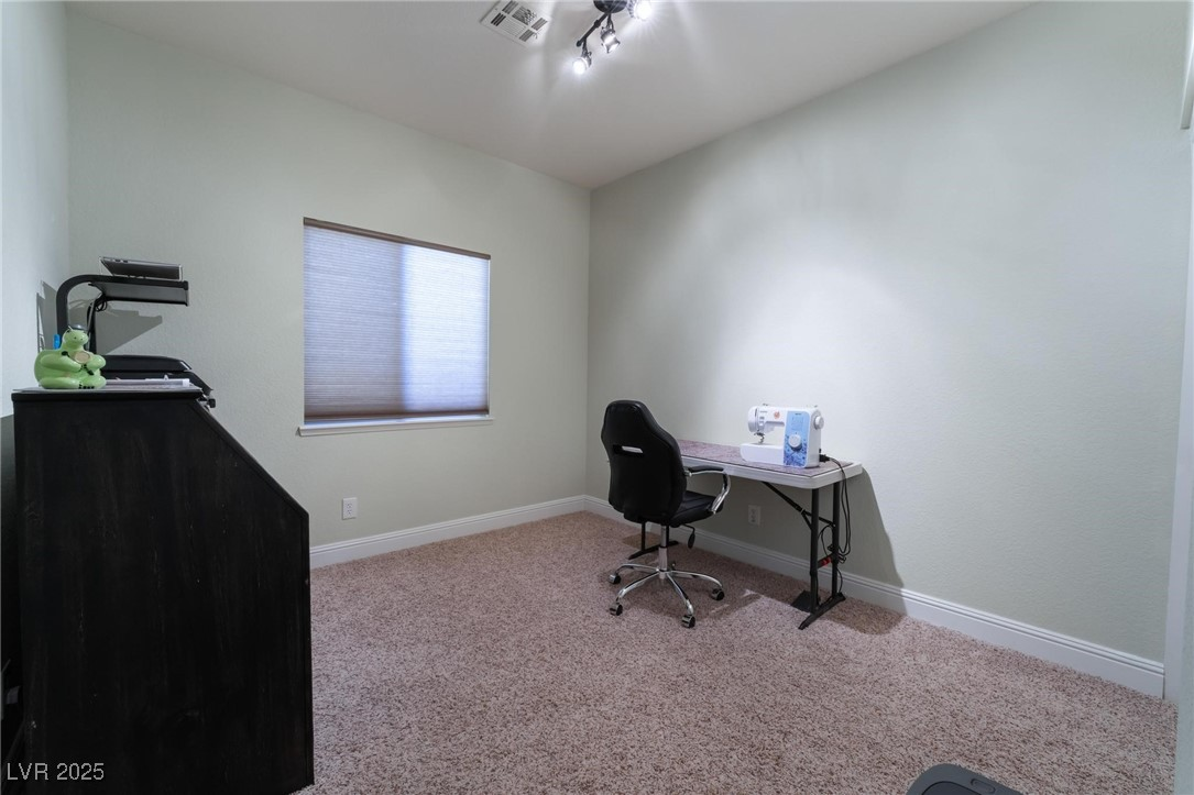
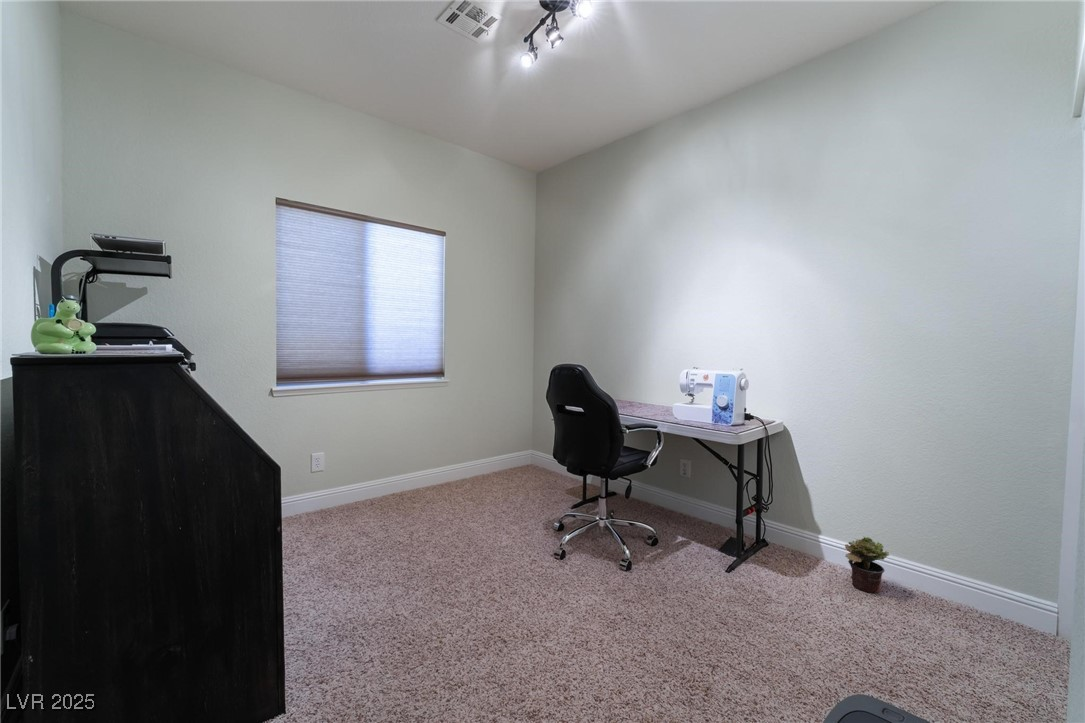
+ potted plant [844,535,890,594]
